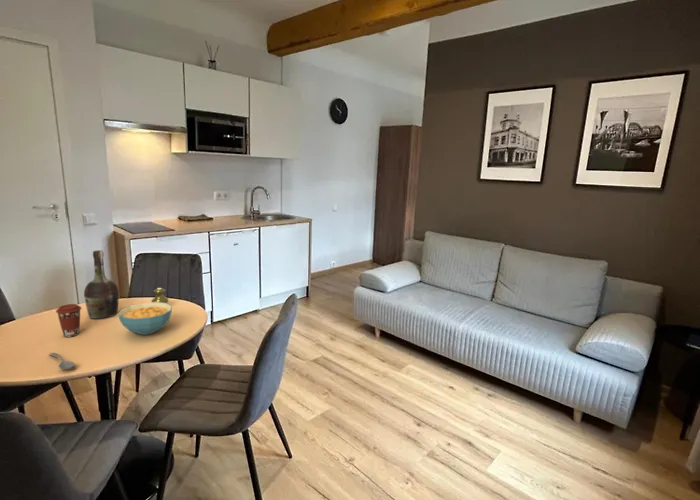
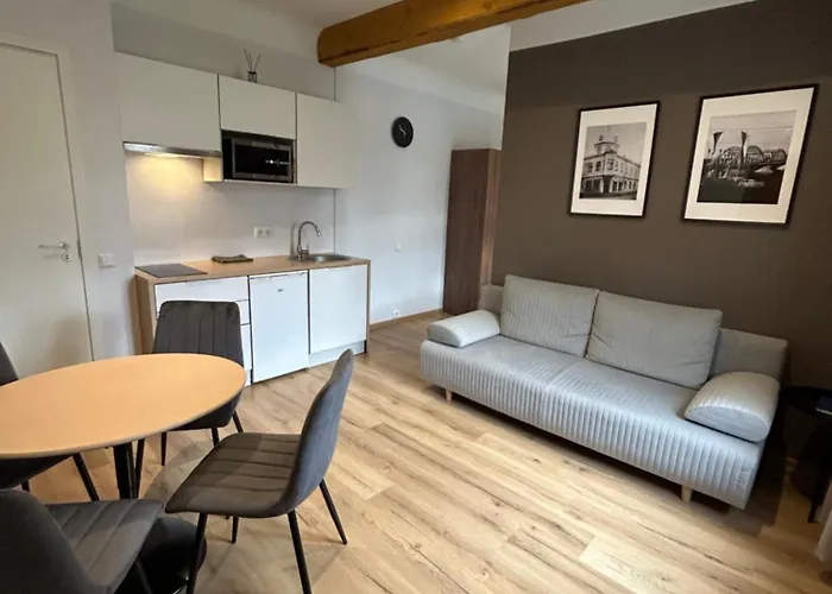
- salt shaker [150,287,170,304]
- soupspoon [48,352,76,371]
- cognac bottle [83,249,120,320]
- cereal bowl [117,302,173,336]
- coffee cup [55,303,82,338]
